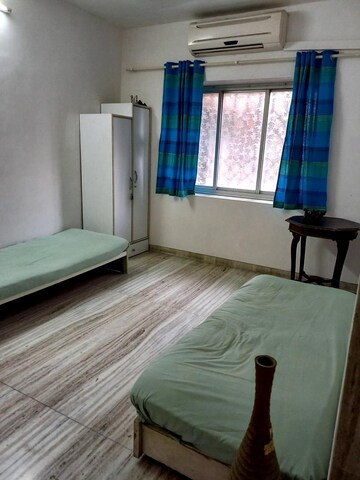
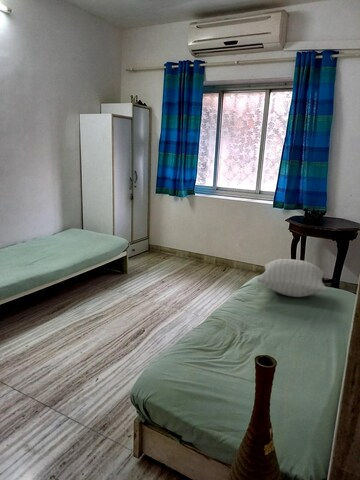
+ pillow [256,258,328,298]
